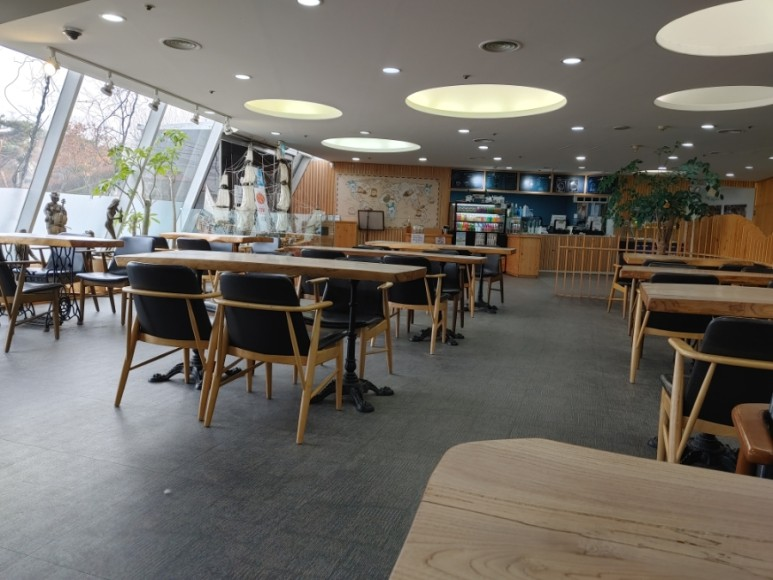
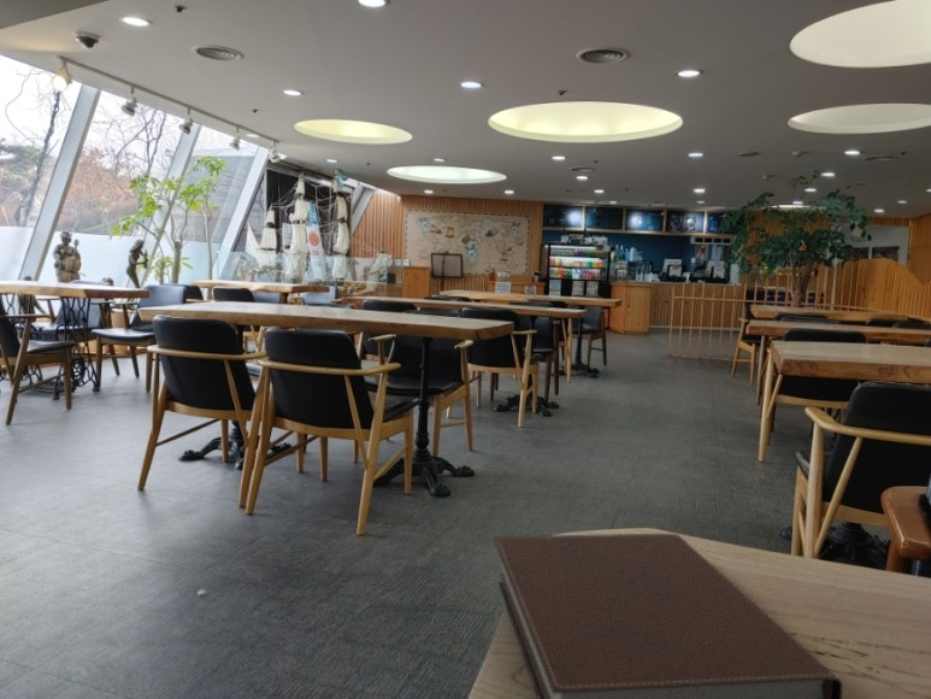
+ notebook [491,533,843,699]
